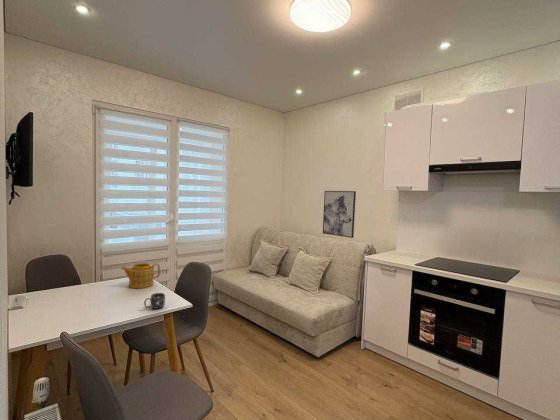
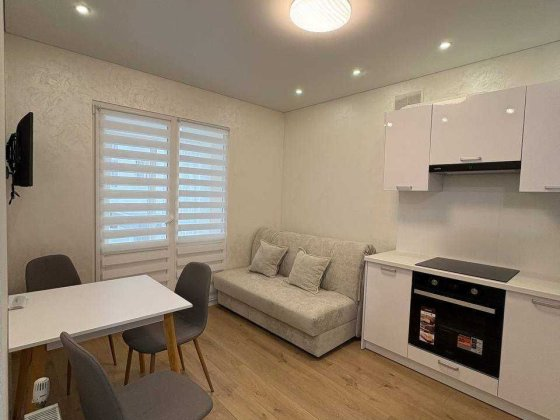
- wall art [322,190,357,239]
- mug [143,292,166,310]
- teapot [120,262,161,289]
